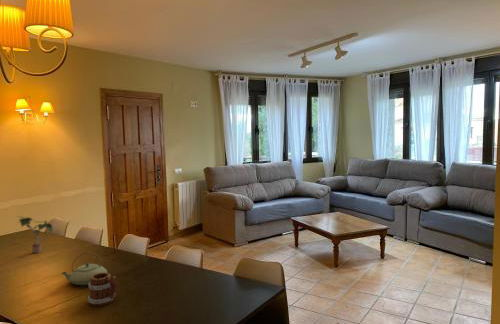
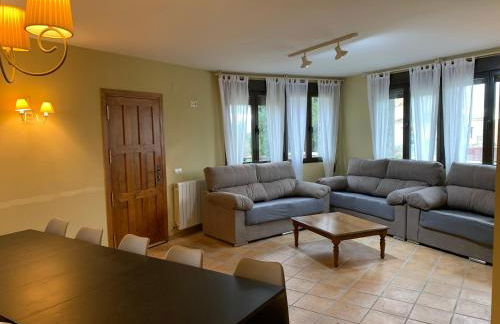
- potted plant [16,215,53,254]
- mug [87,272,117,307]
- teapot [61,252,108,286]
